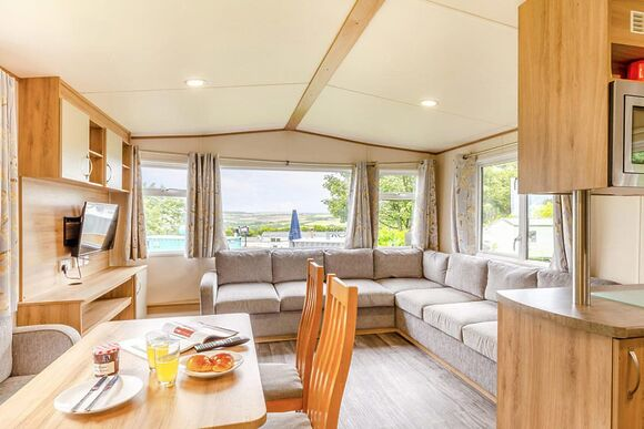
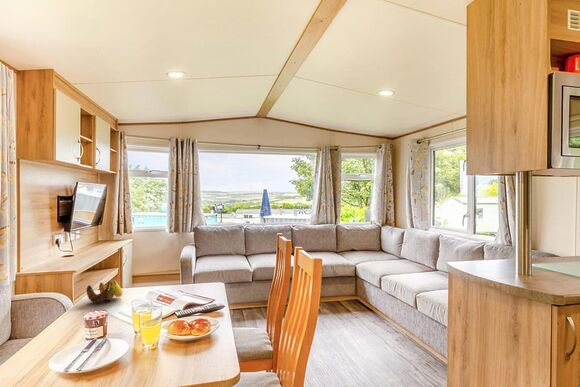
+ banana [86,279,124,304]
